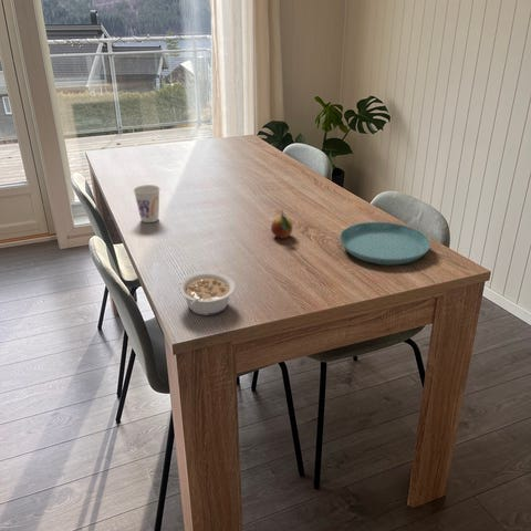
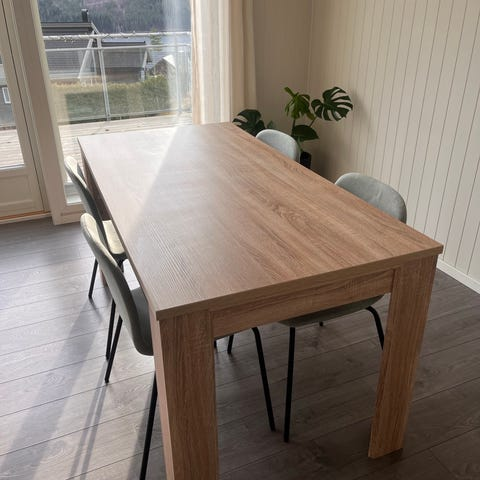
- legume [177,271,236,316]
- fruit [270,209,293,240]
- cup [133,184,160,223]
- saucer [339,221,431,266]
